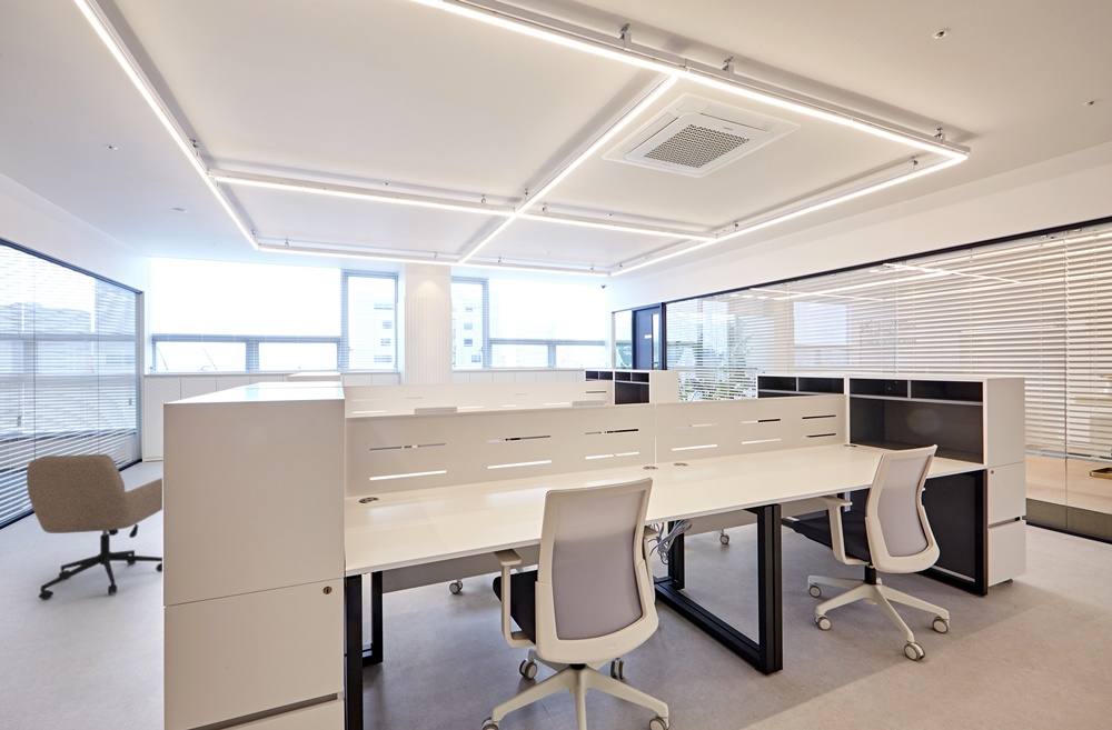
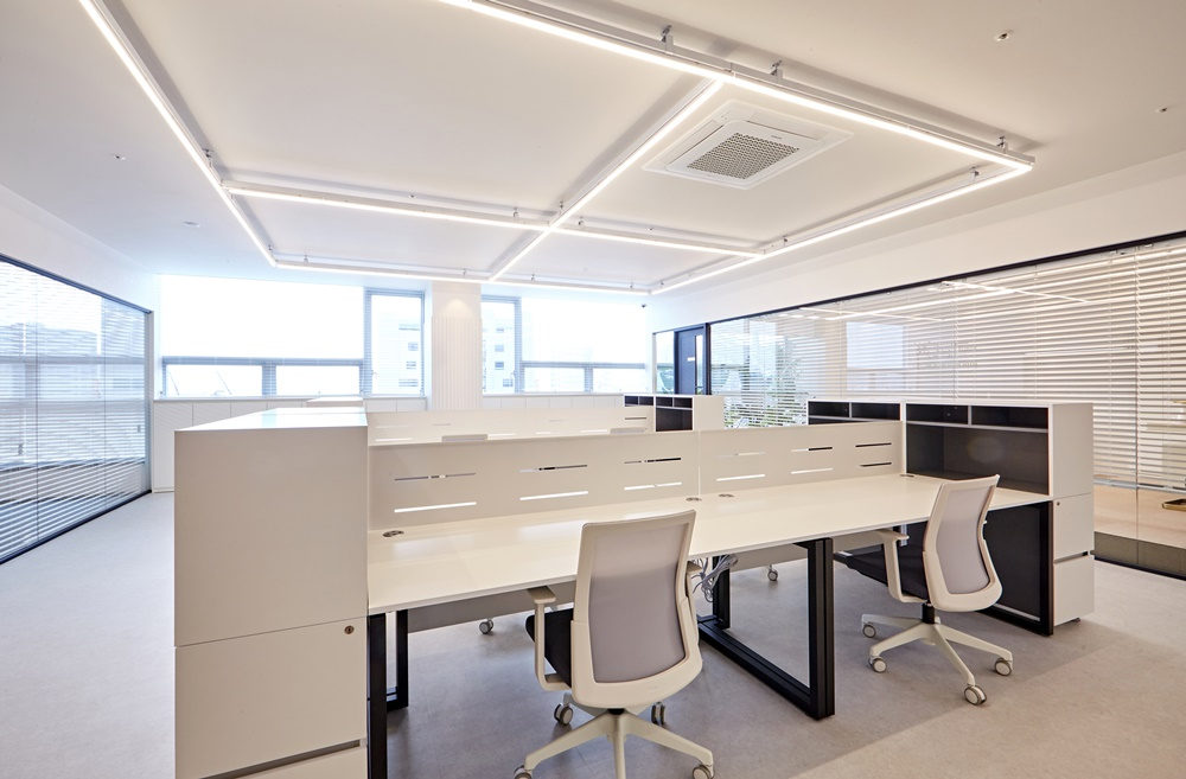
- office chair [26,453,163,601]
